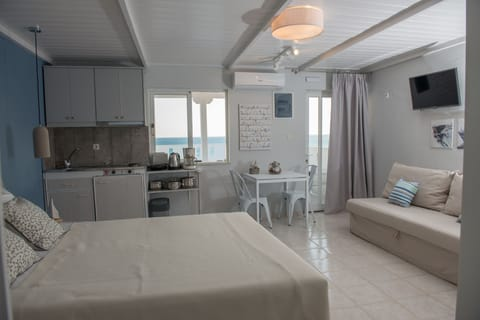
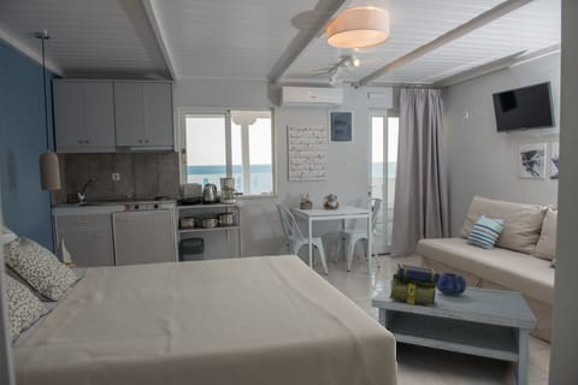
+ coffee table [371,278,538,385]
+ decorative bowl [436,272,467,295]
+ stack of books [389,262,440,307]
